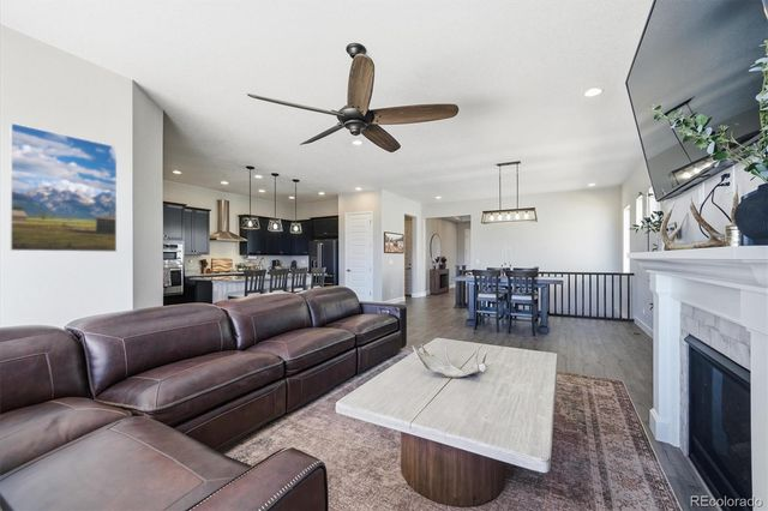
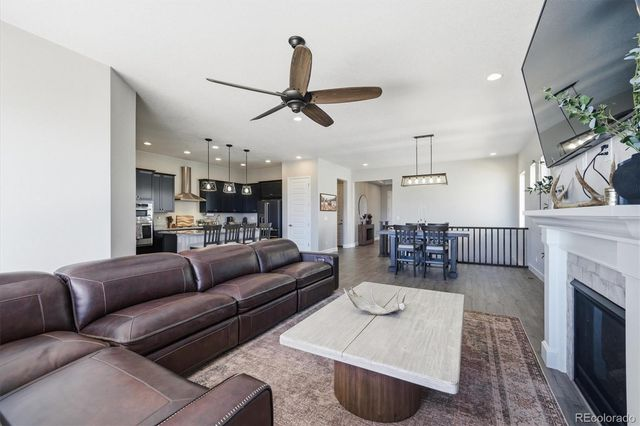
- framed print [8,121,118,253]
